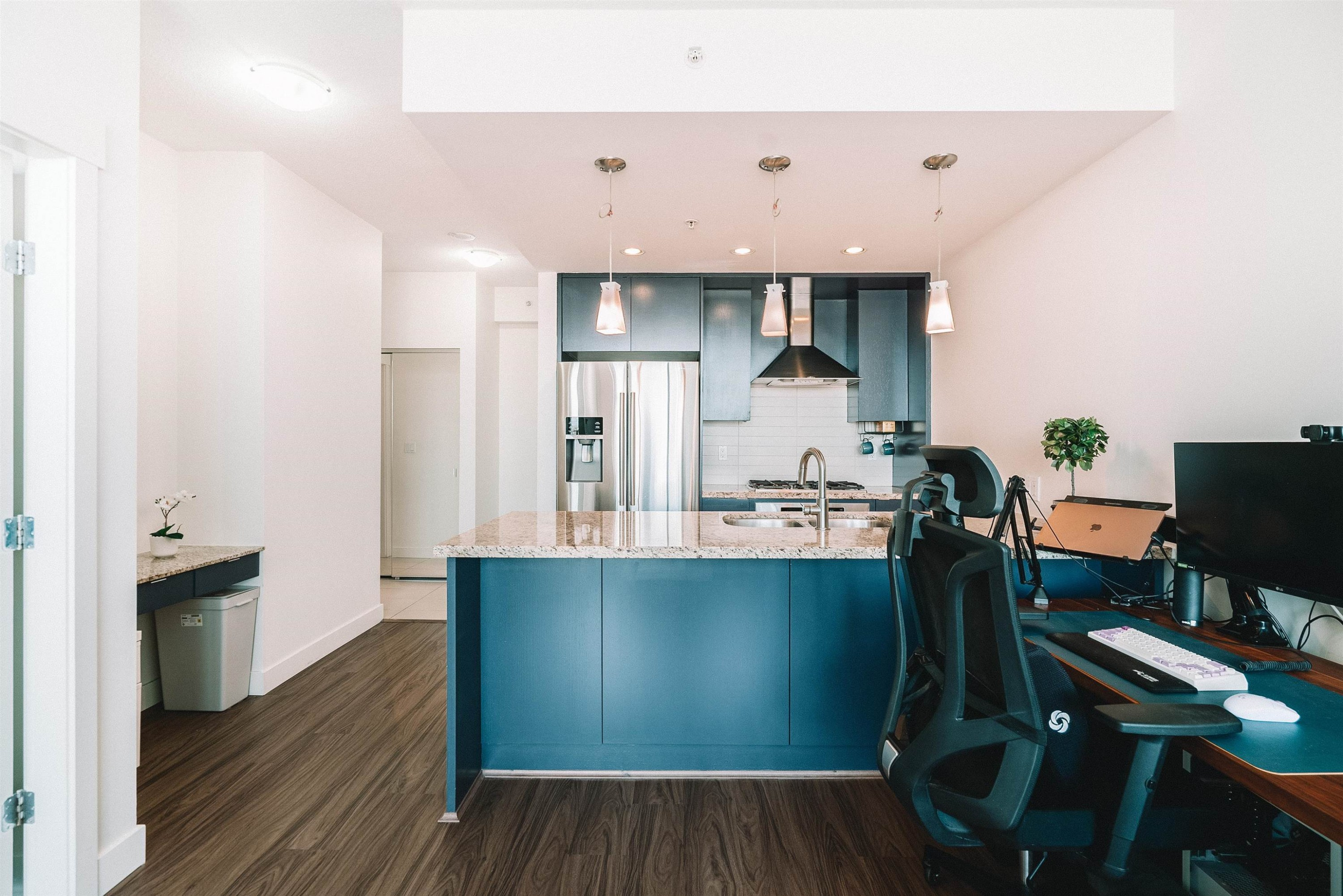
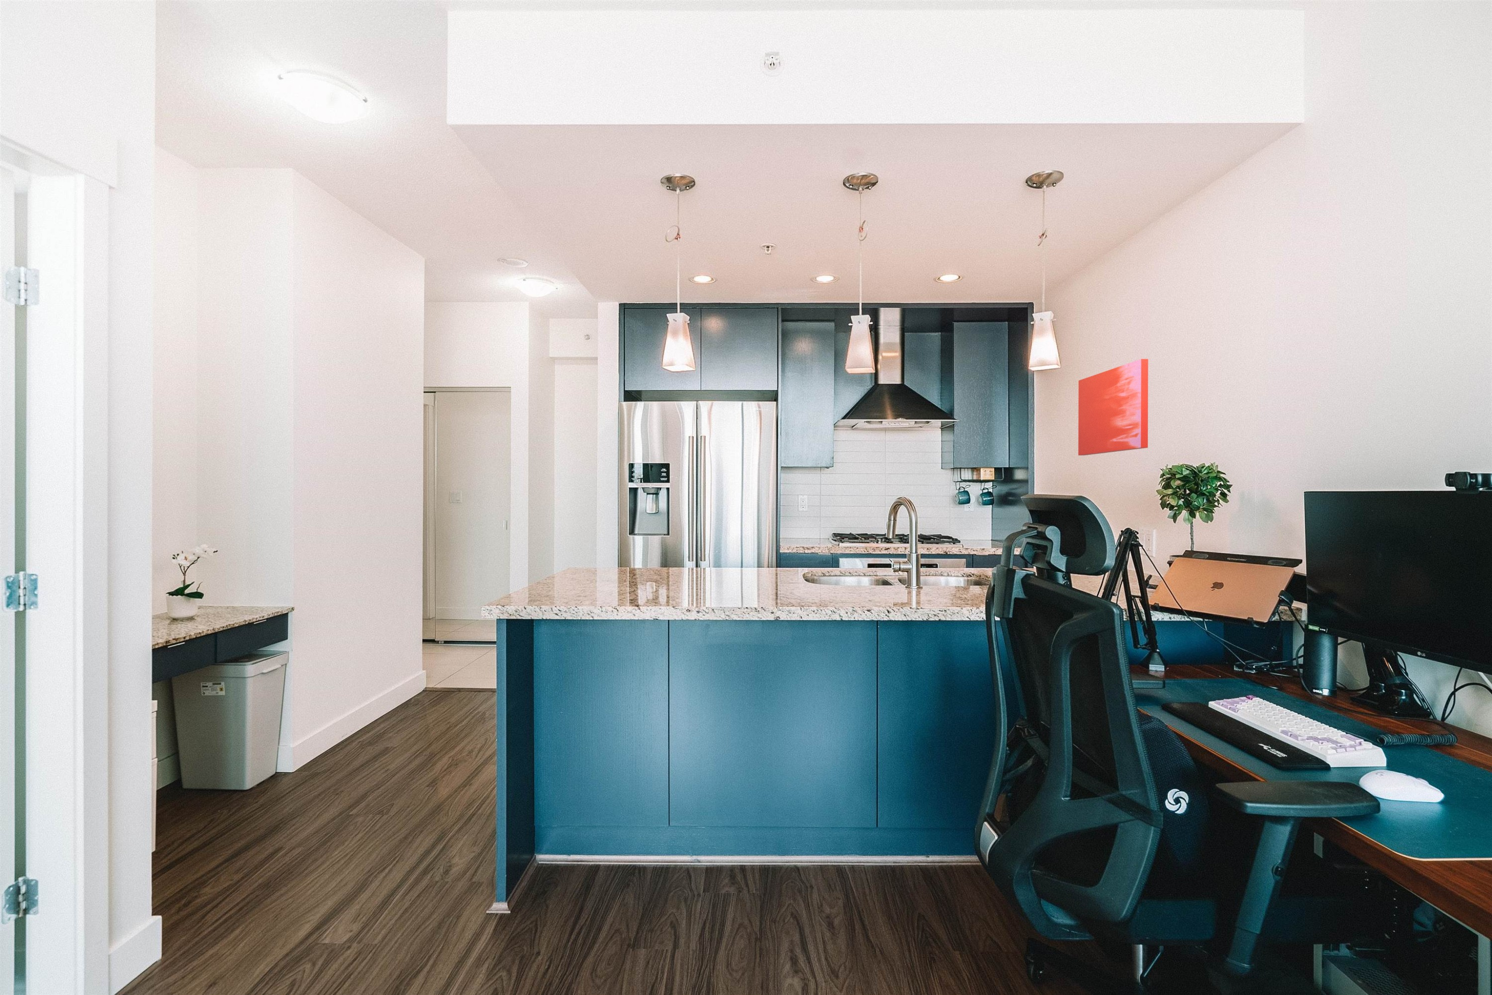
+ wall art [1078,359,1149,455]
